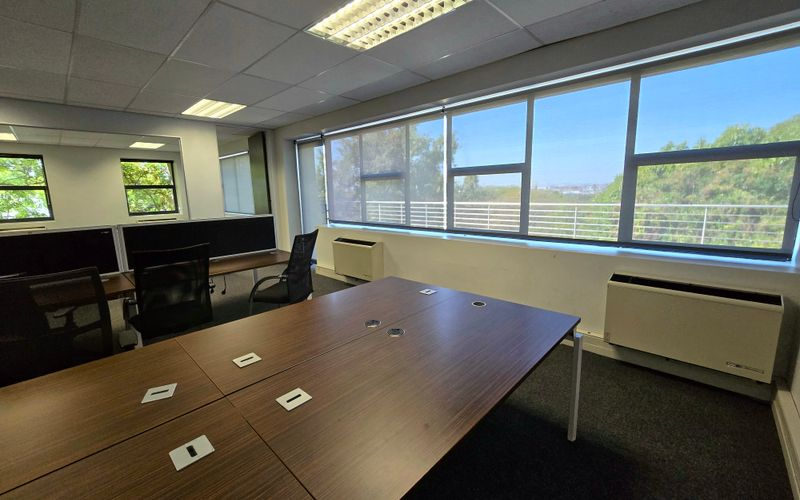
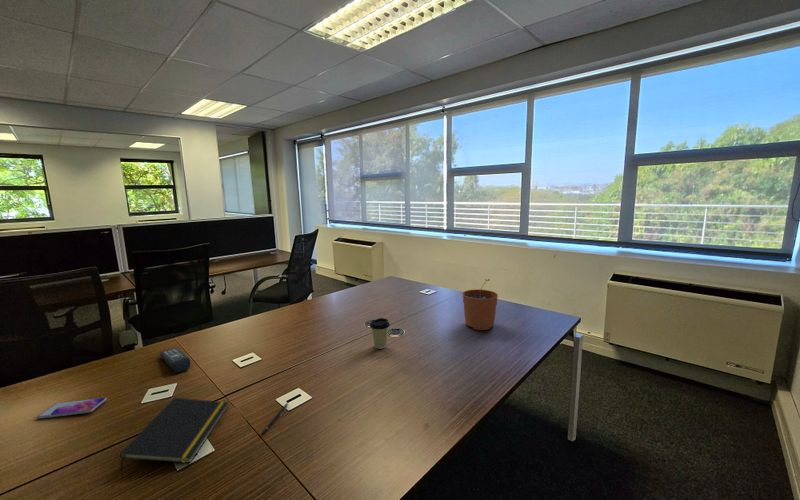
+ coffee cup [369,317,391,350]
+ smartphone [36,397,107,420]
+ remote control [159,347,191,374]
+ pen [260,402,289,436]
+ plant pot [462,278,499,331]
+ notepad [118,397,229,473]
